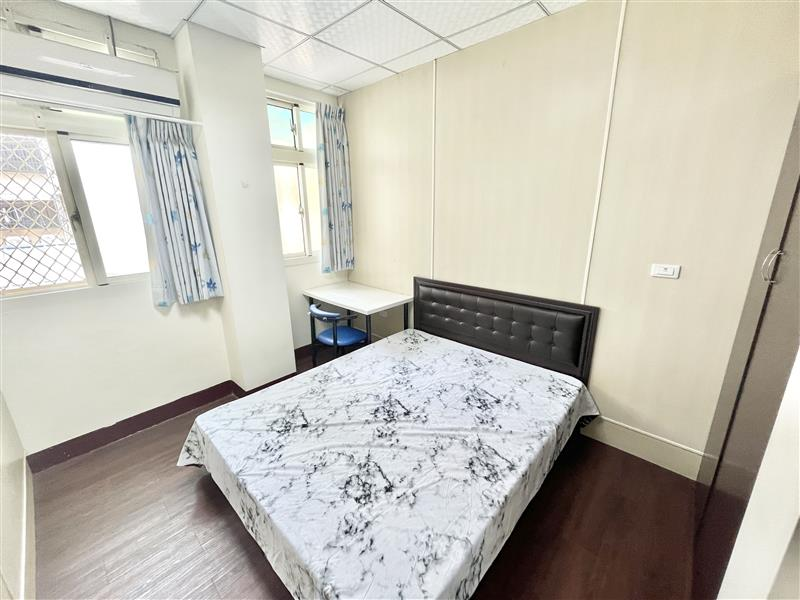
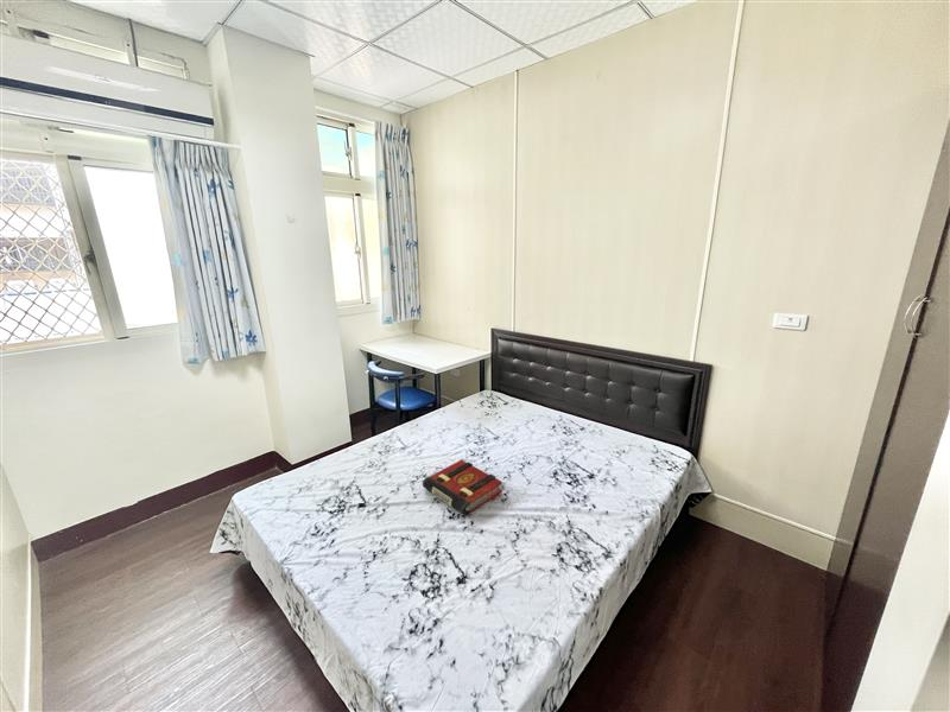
+ book [422,458,504,516]
